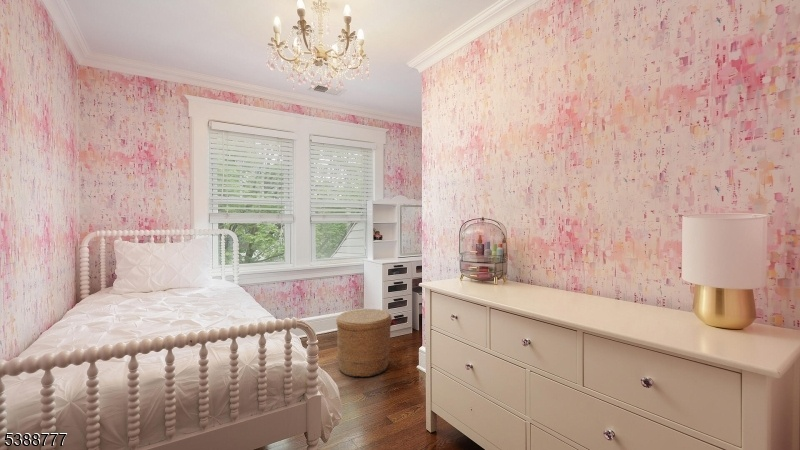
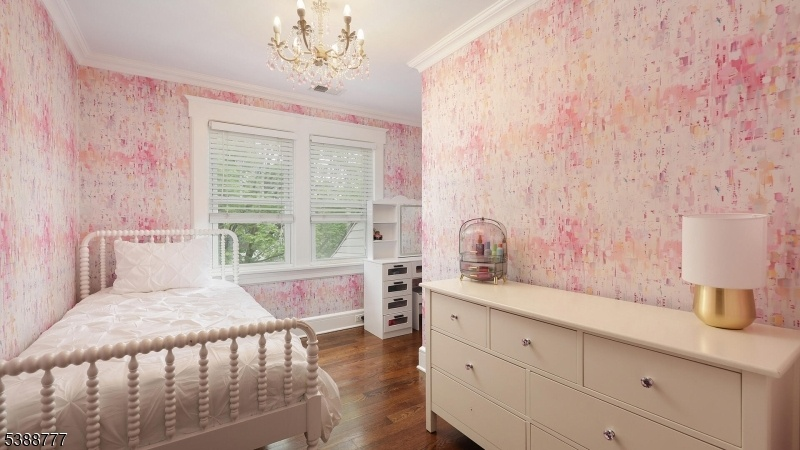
- woven basket [335,308,393,378]
